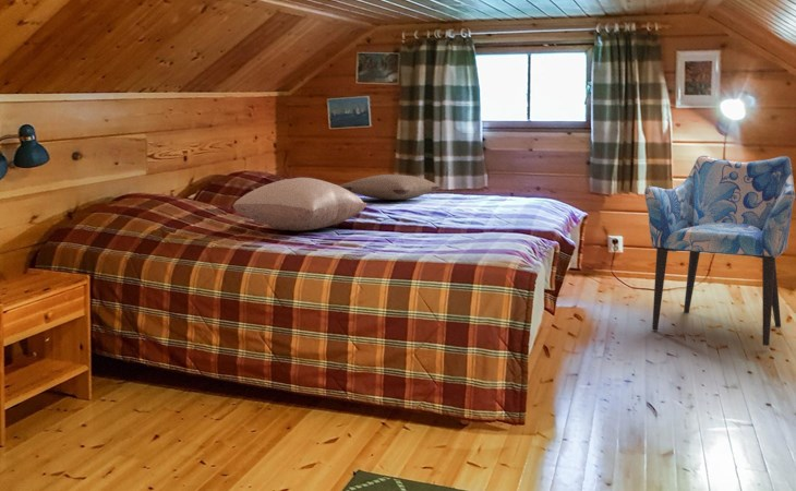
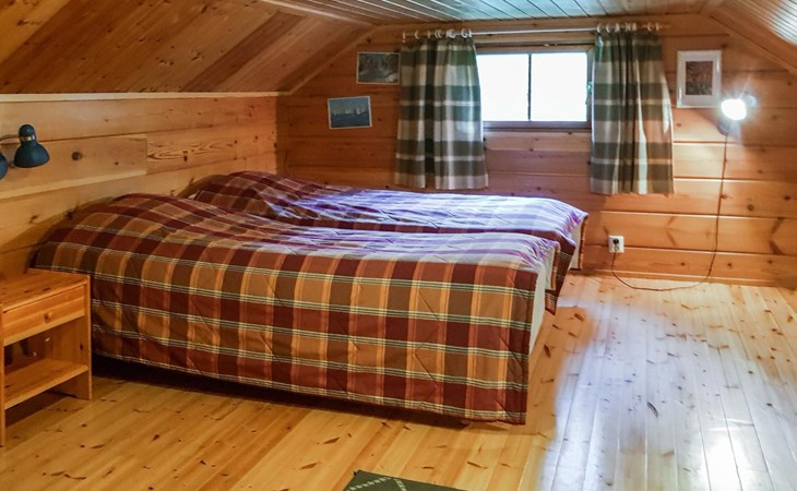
- pillow [231,177,369,232]
- pillow [338,173,441,201]
- armchair [643,155,796,347]
